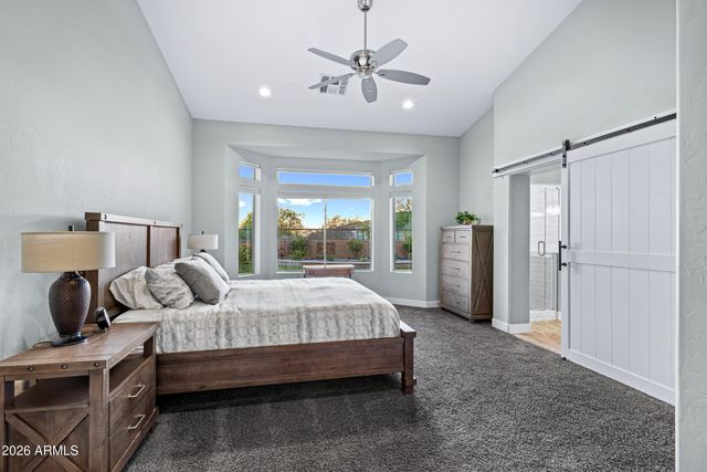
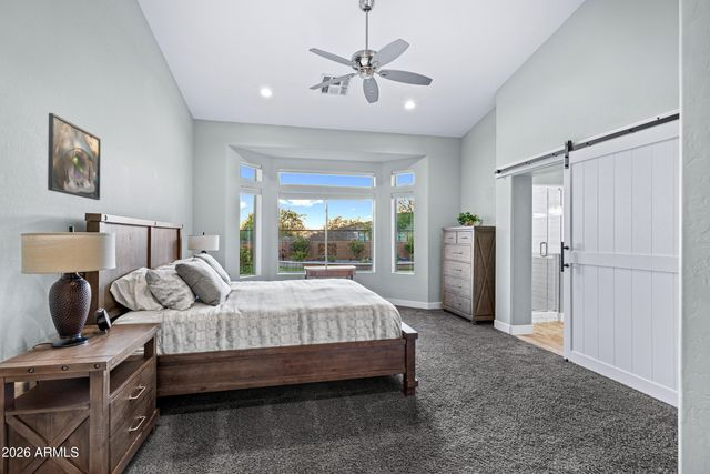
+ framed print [47,112,102,201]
